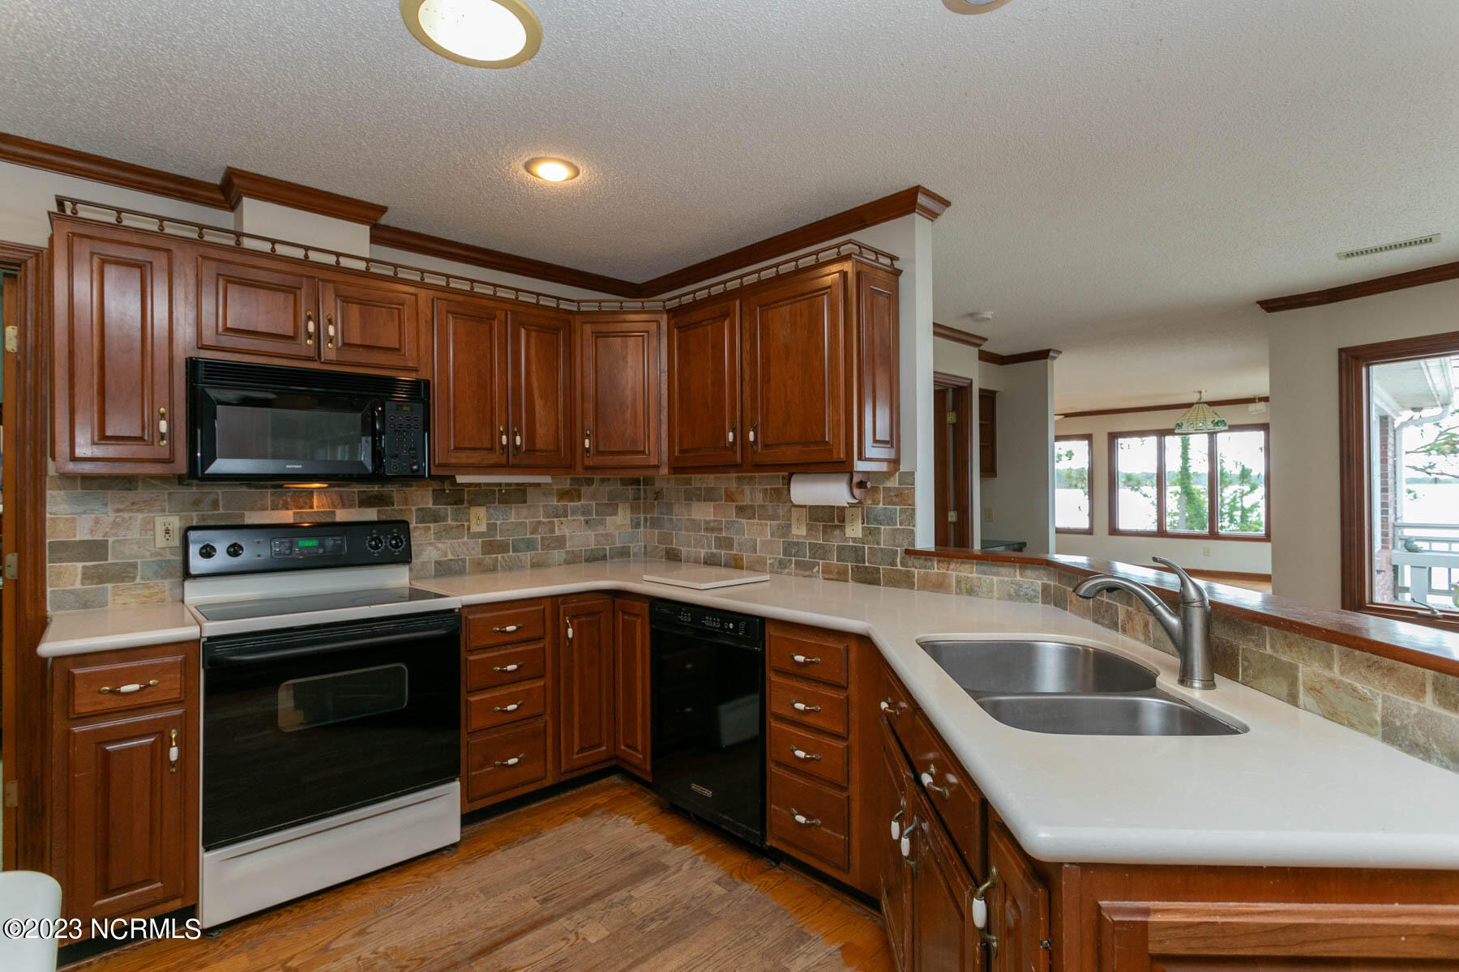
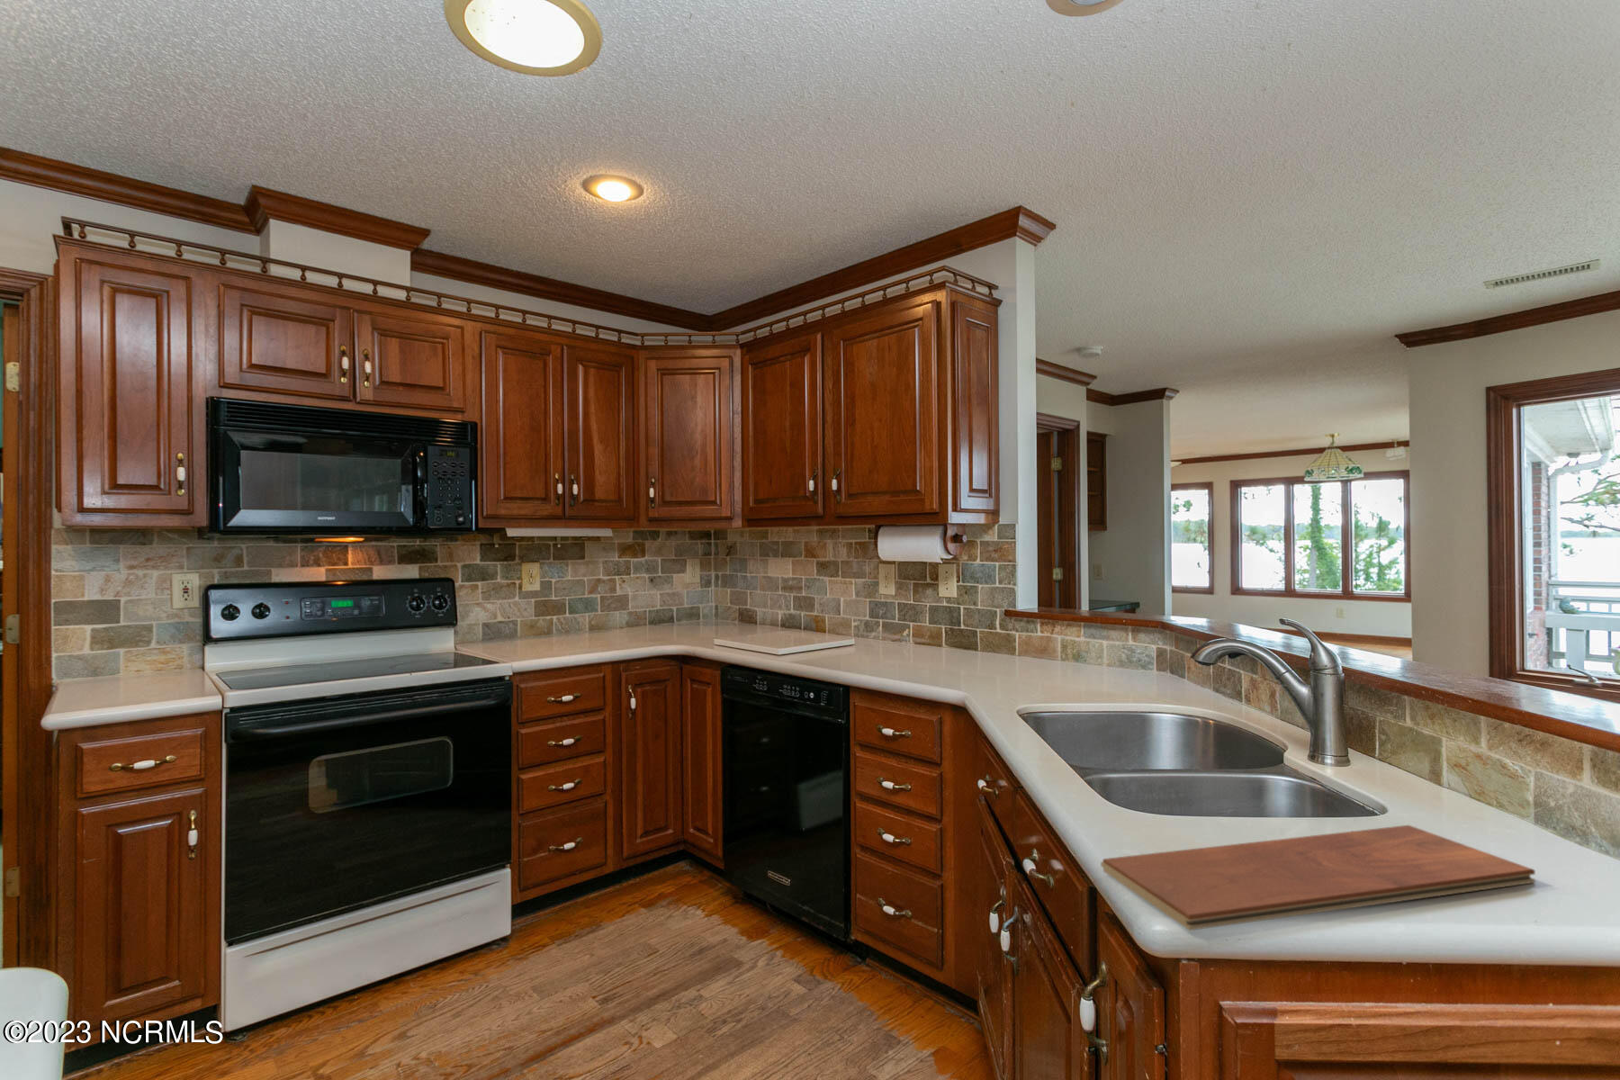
+ chopping board [1099,824,1537,932]
